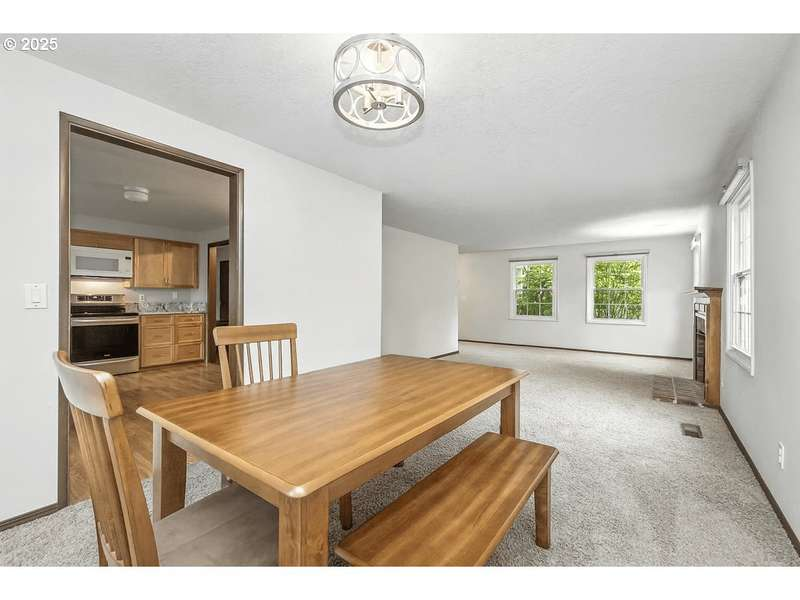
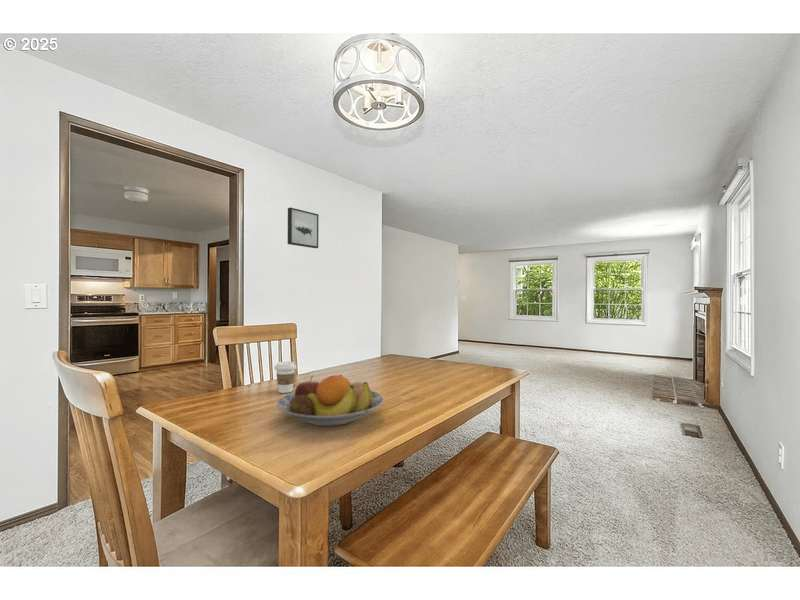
+ fruit bowl [276,374,385,427]
+ coffee cup [274,360,297,394]
+ wall art [287,206,320,249]
